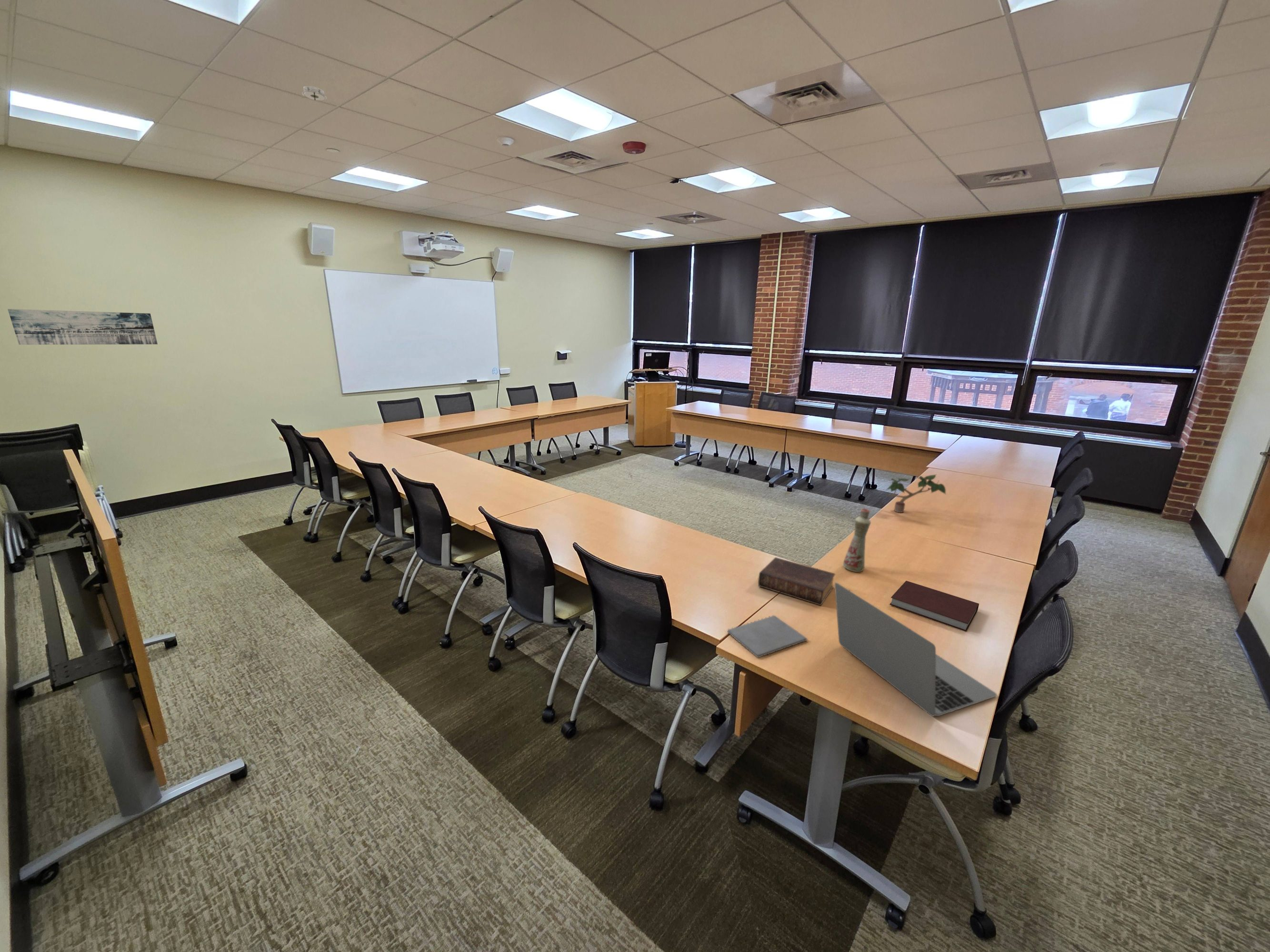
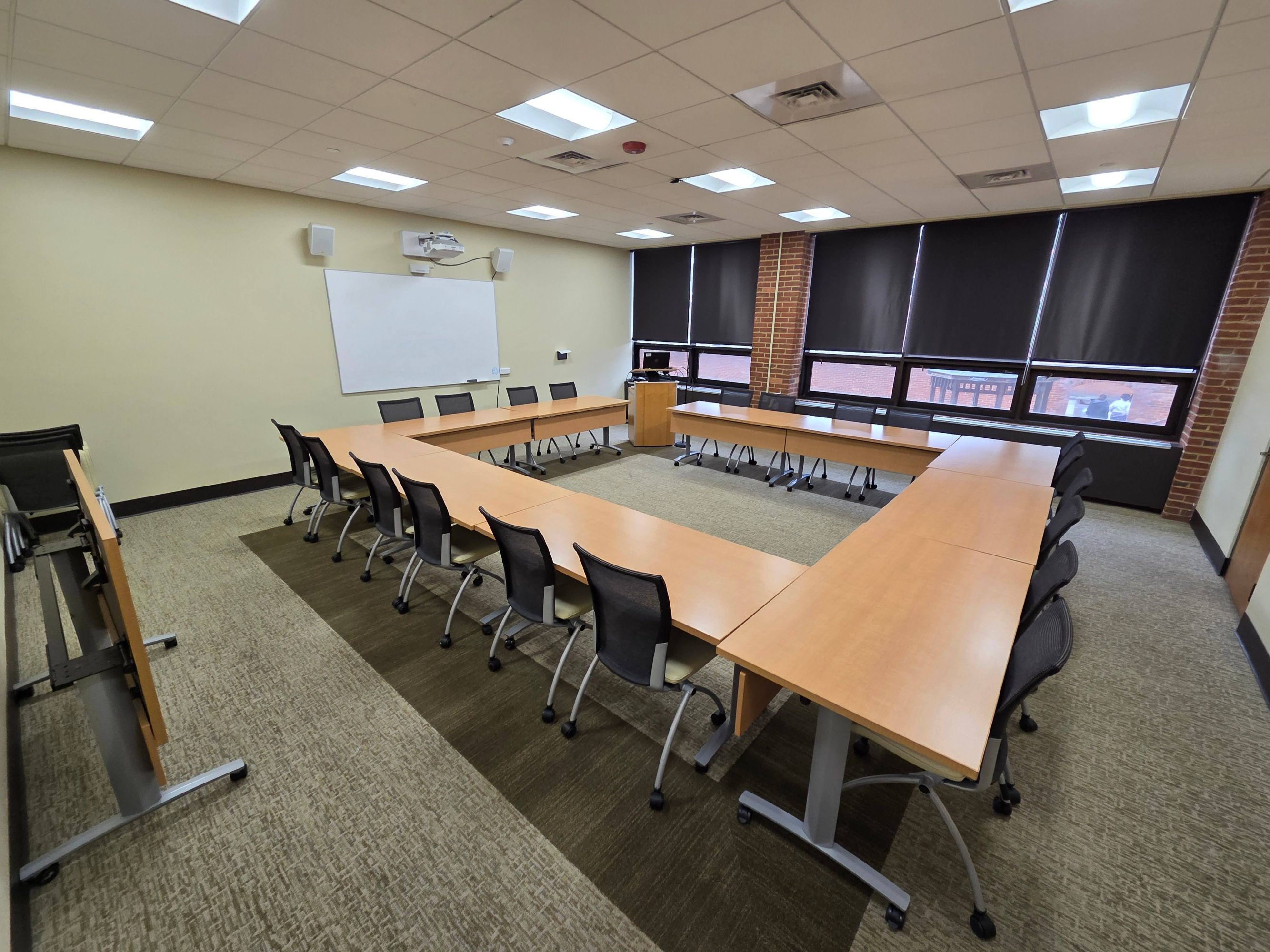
- potted plant [885,474,947,513]
- laptop [834,582,997,717]
- book [758,557,836,606]
- bottle [842,508,871,573]
- notepad [727,615,808,658]
- wall art [7,308,158,345]
- notebook [889,580,980,632]
- smoke detector [301,86,328,101]
